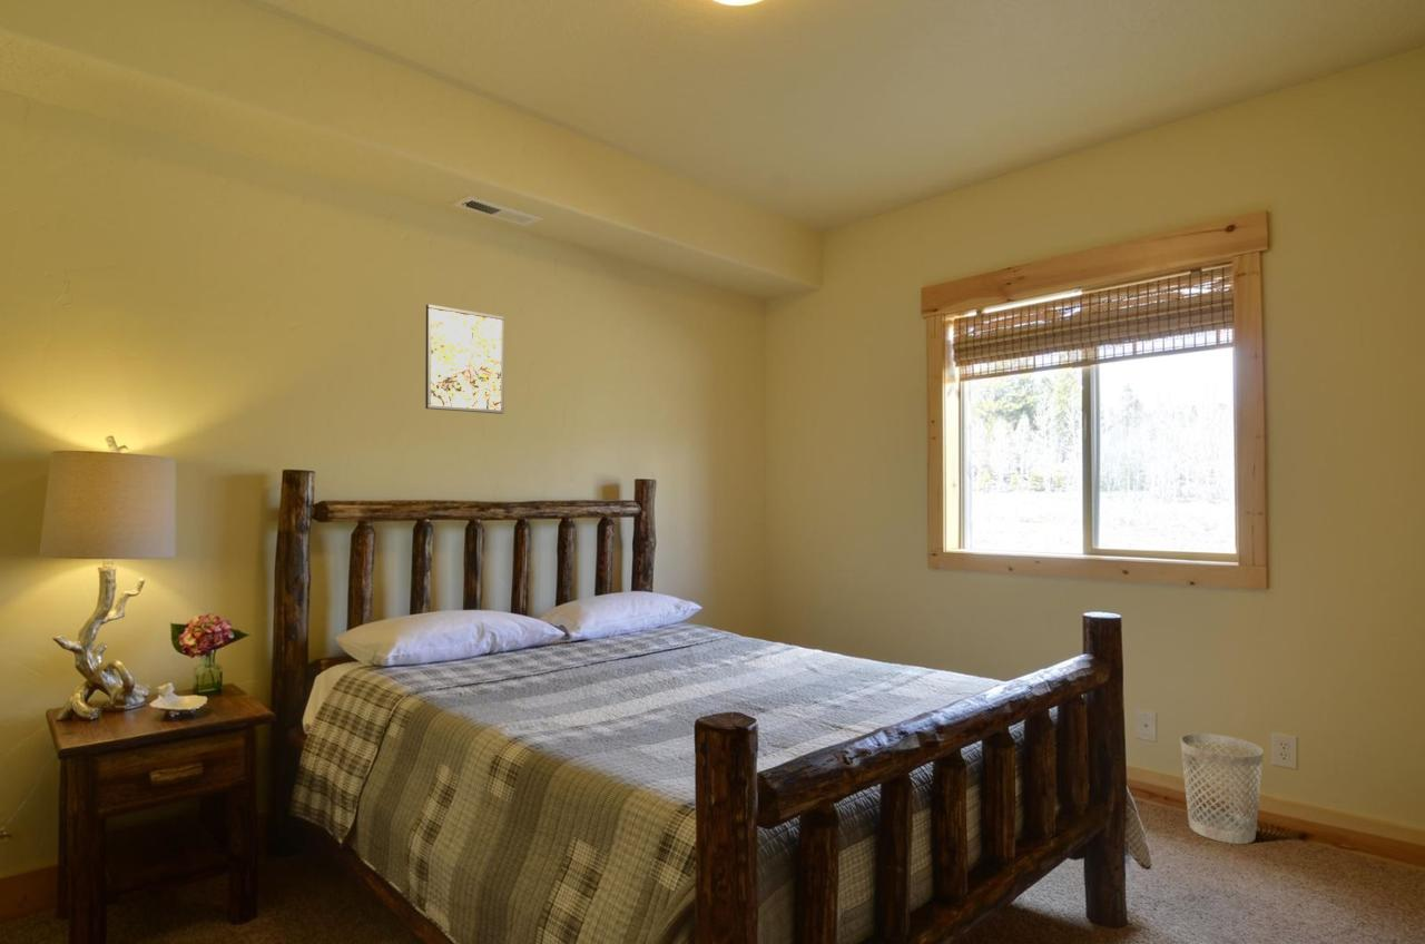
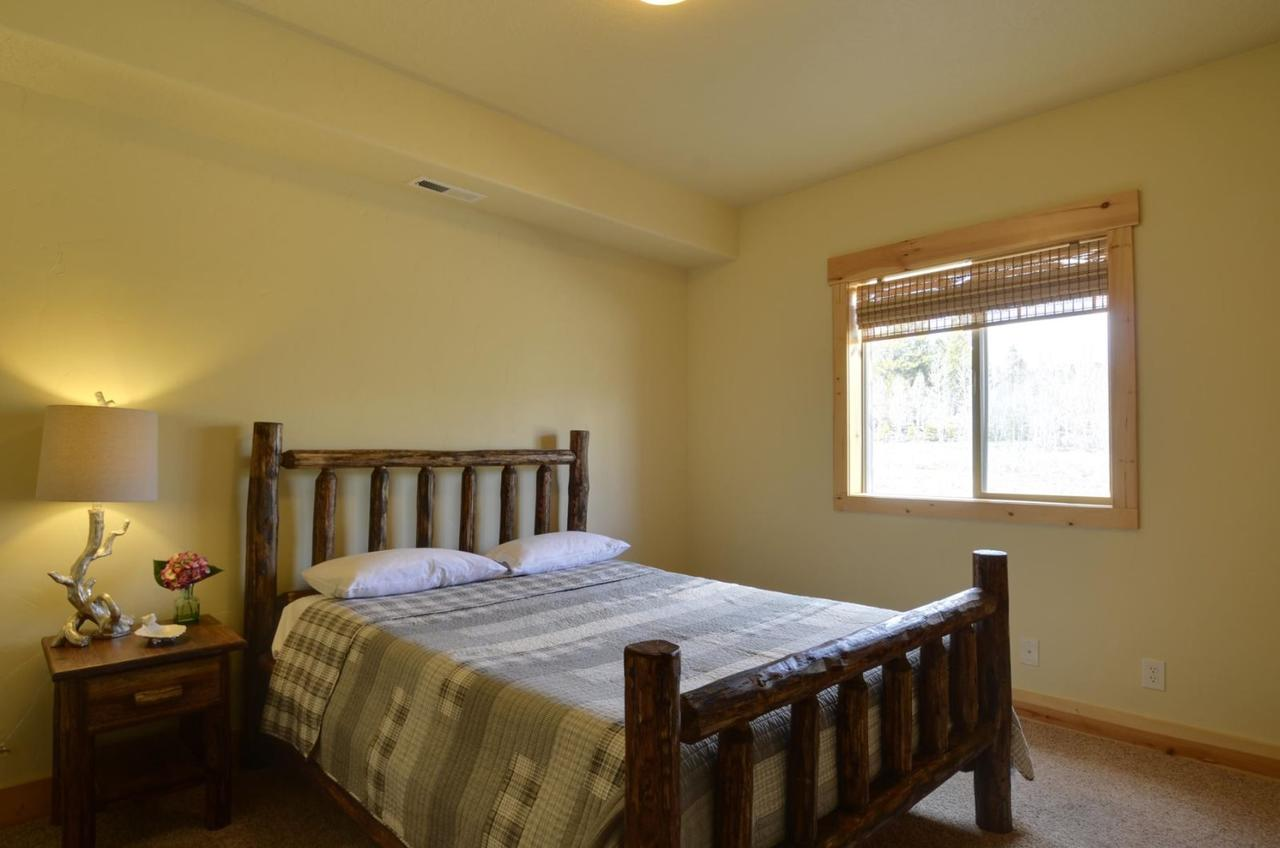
- wastebasket [1179,732,1265,845]
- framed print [424,303,505,415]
